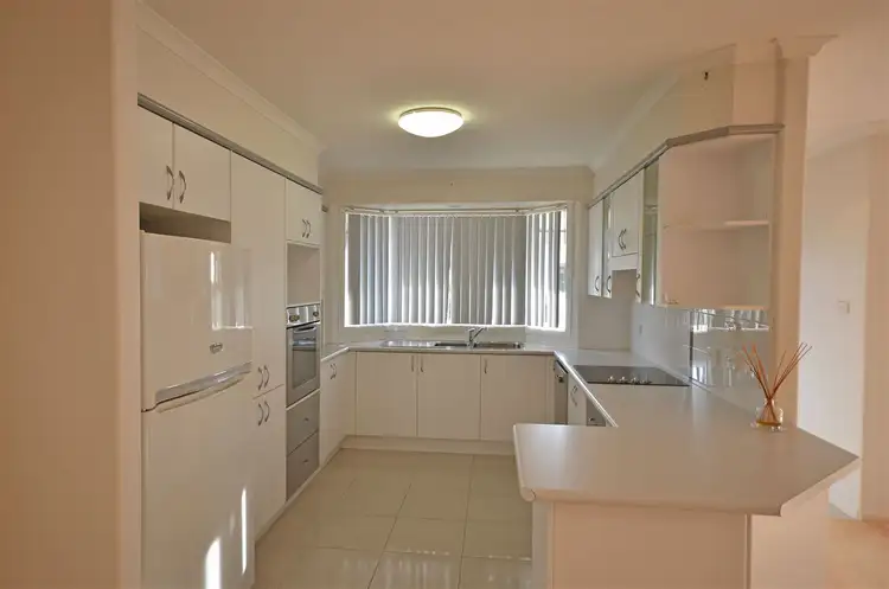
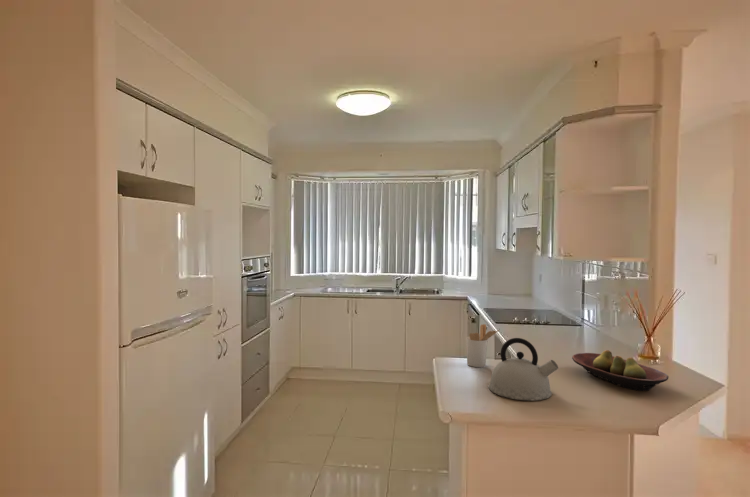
+ utensil holder [465,323,500,368]
+ kettle [488,337,559,402]
+ fruit bowl [571,349,670,392]
